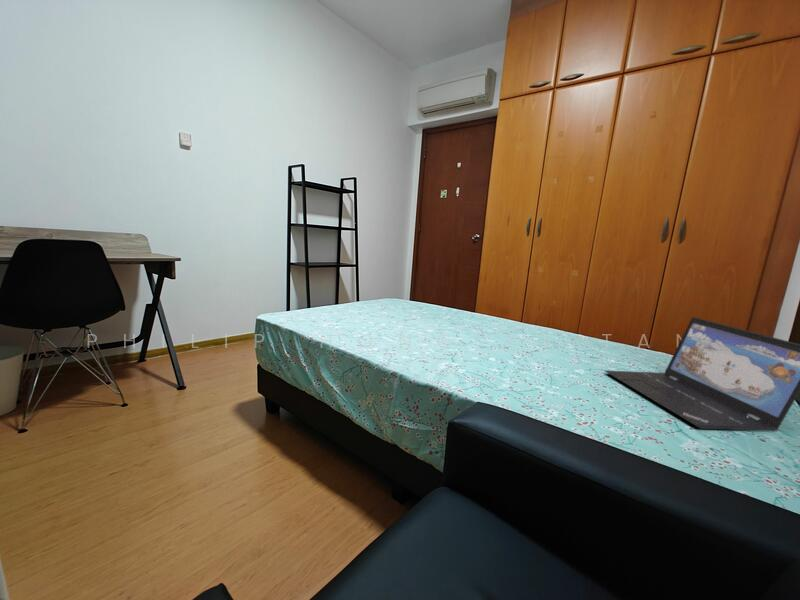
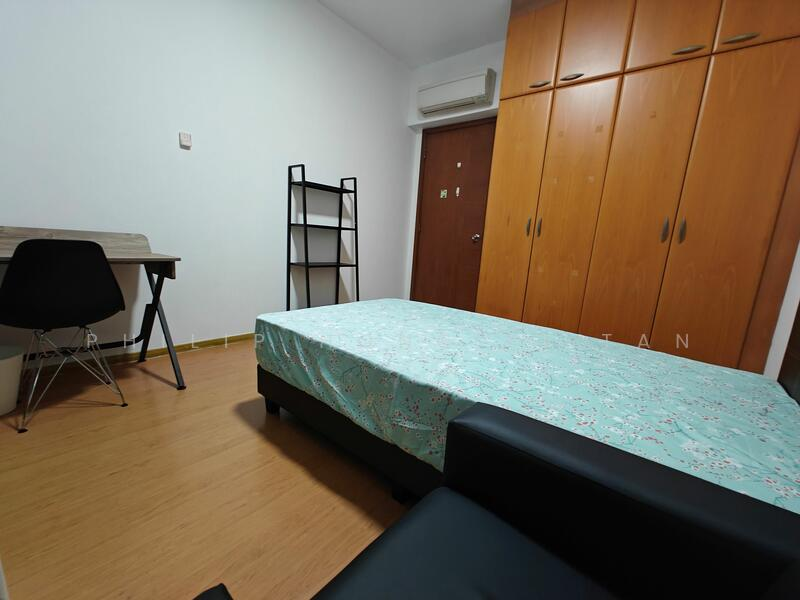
- laptop [604,316,800,432]
